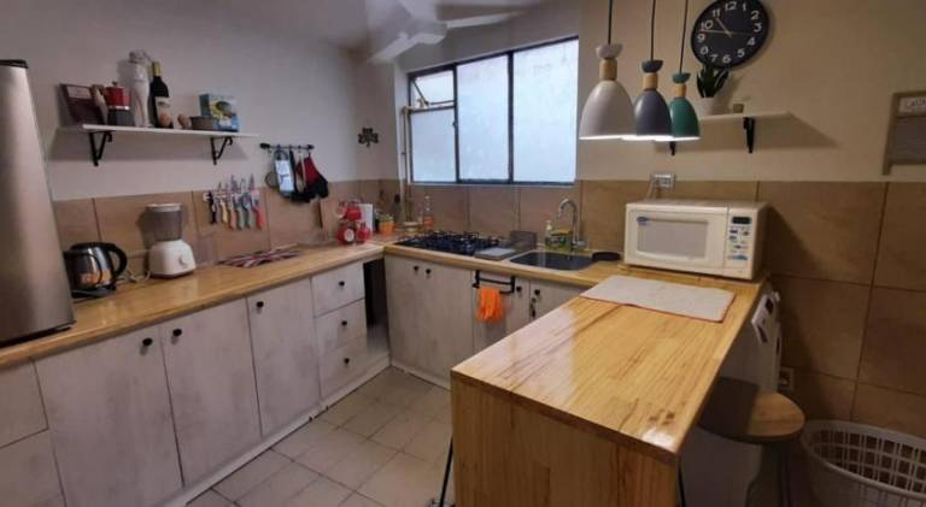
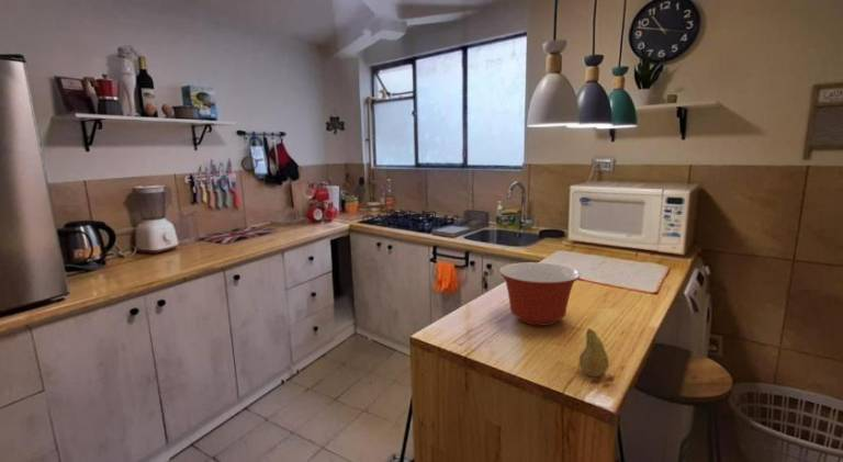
+ fruit [578,327,610,378]
+ mixing bowl [498,261,581,327]
